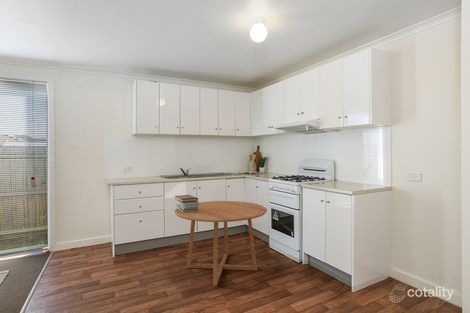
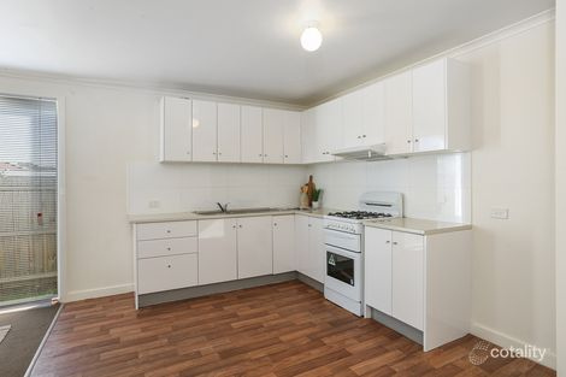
- book stack [174,194,200,213]
- dining table [173,200,268,287]
